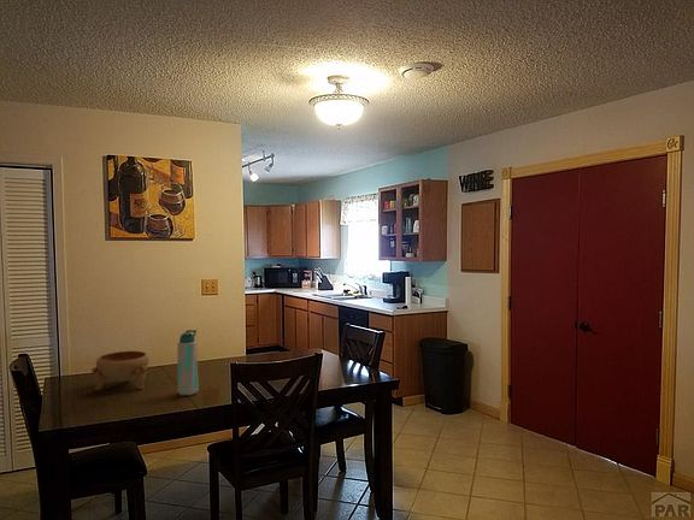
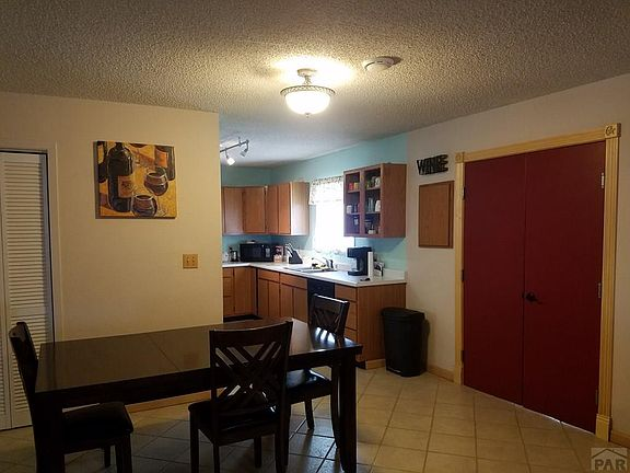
- bowl [90,350,149,391]
- water bottle [176,329,200,396]
